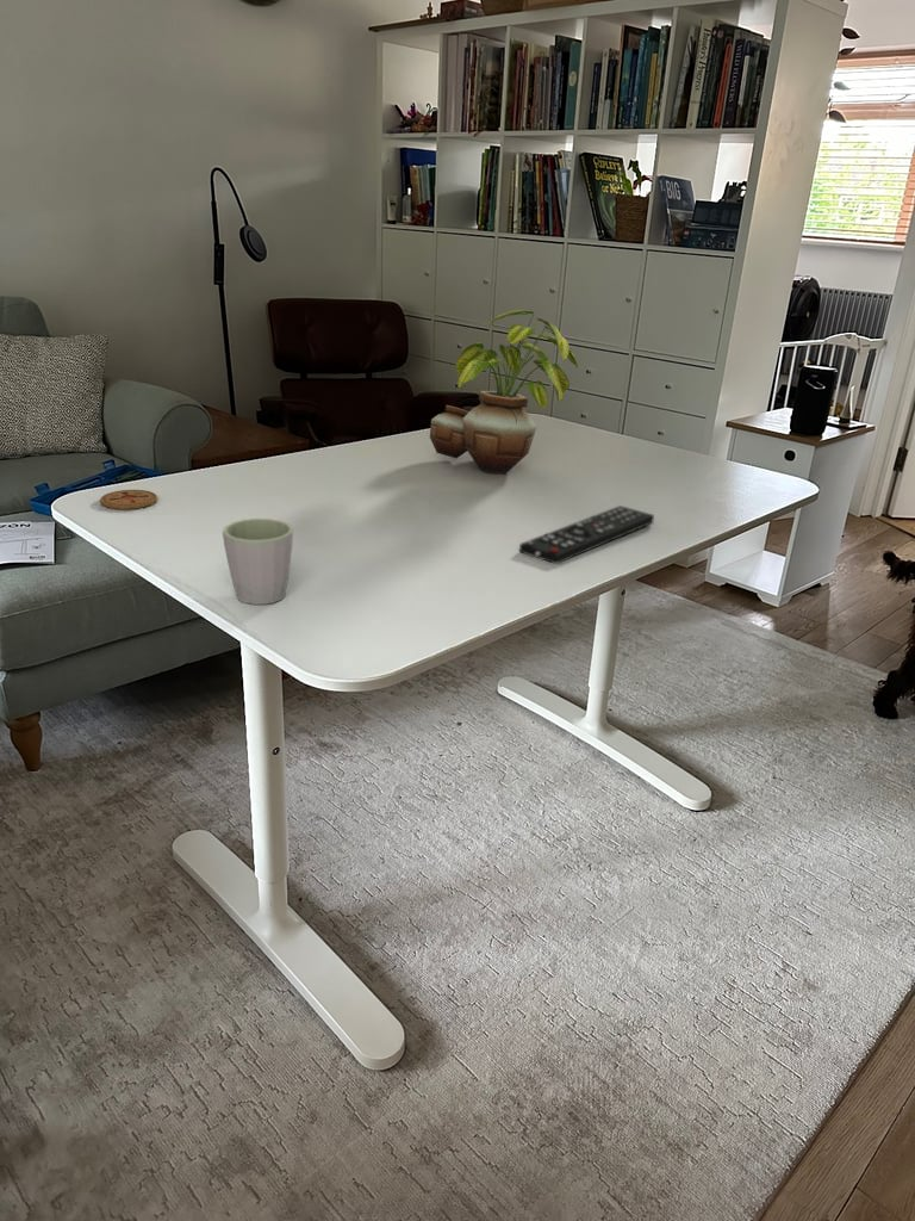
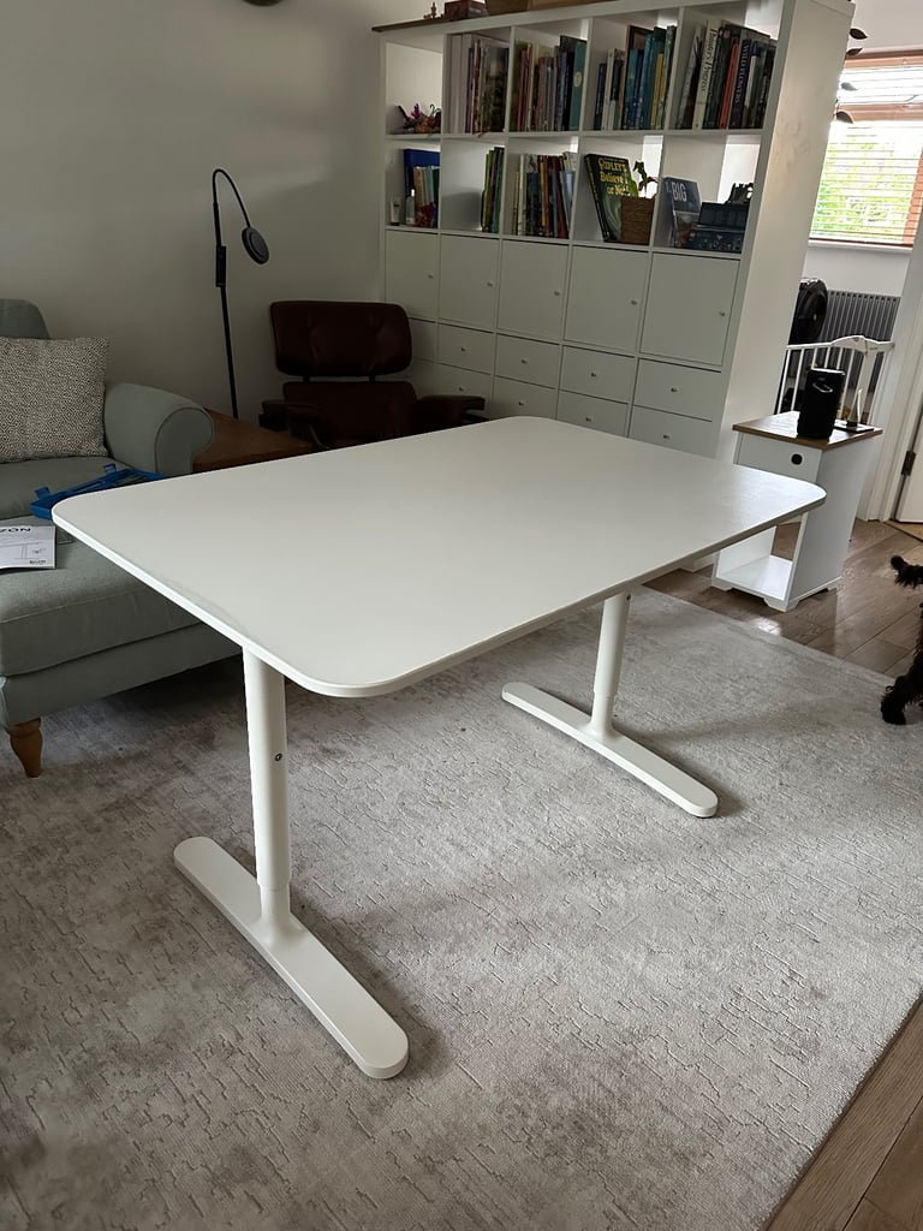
- mug [222,517,294,606]
- potted plant [429,309,579,475]
- remote control [518,504,655,565]
- coaster [99,489,158,510]
